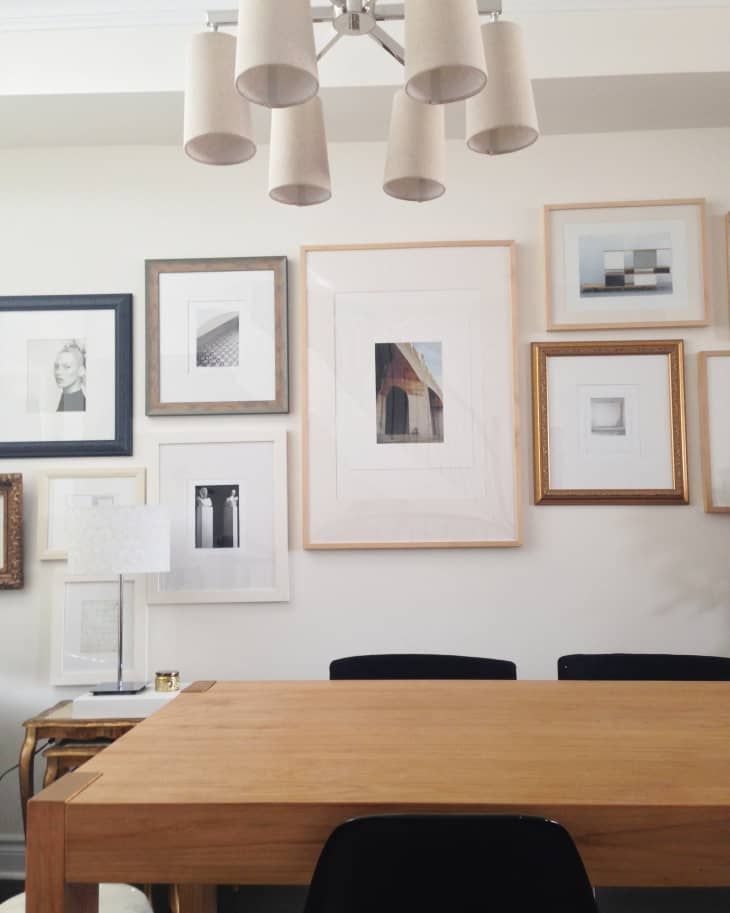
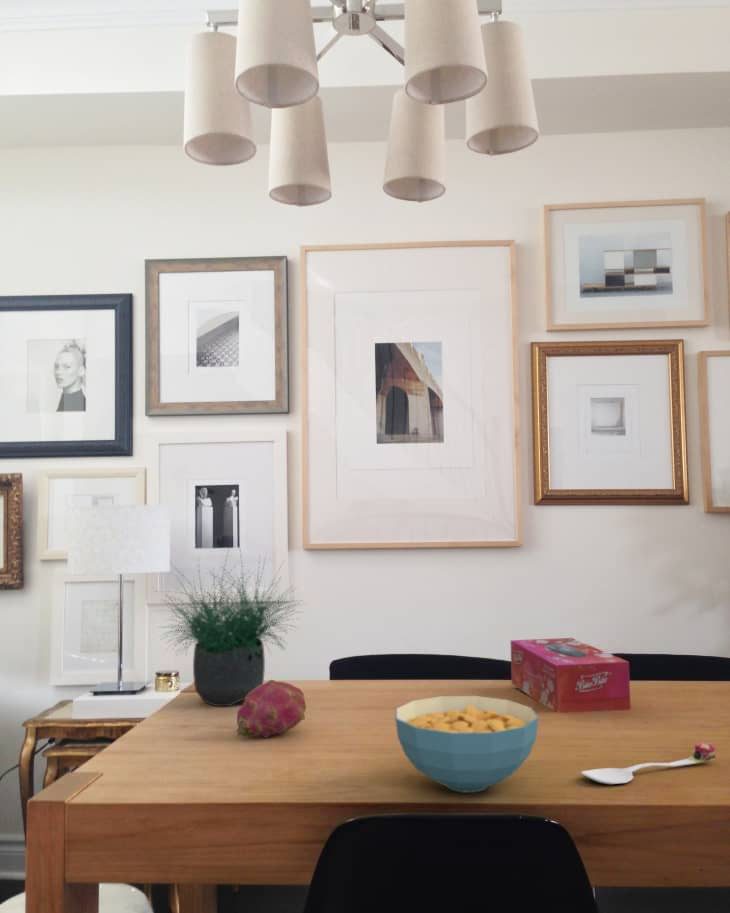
+ spoon [580,742,719,786]
+ fruit [235,679,307,739]
+ tissue box [510,637,632,713]
+ cereal bowl [394,695,540,793]
+ potted plant [155,539,308,707]
